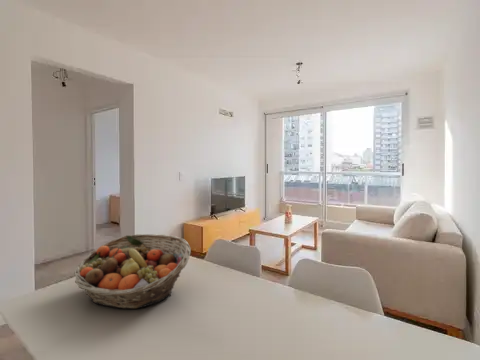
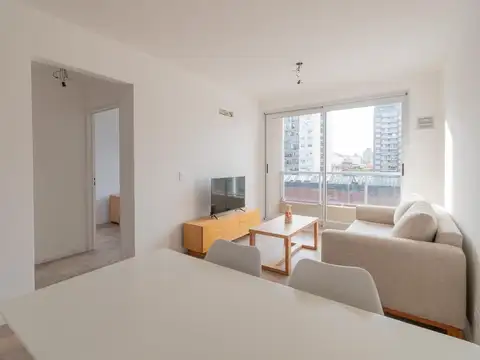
- fruit basket [73,233,192,310]
